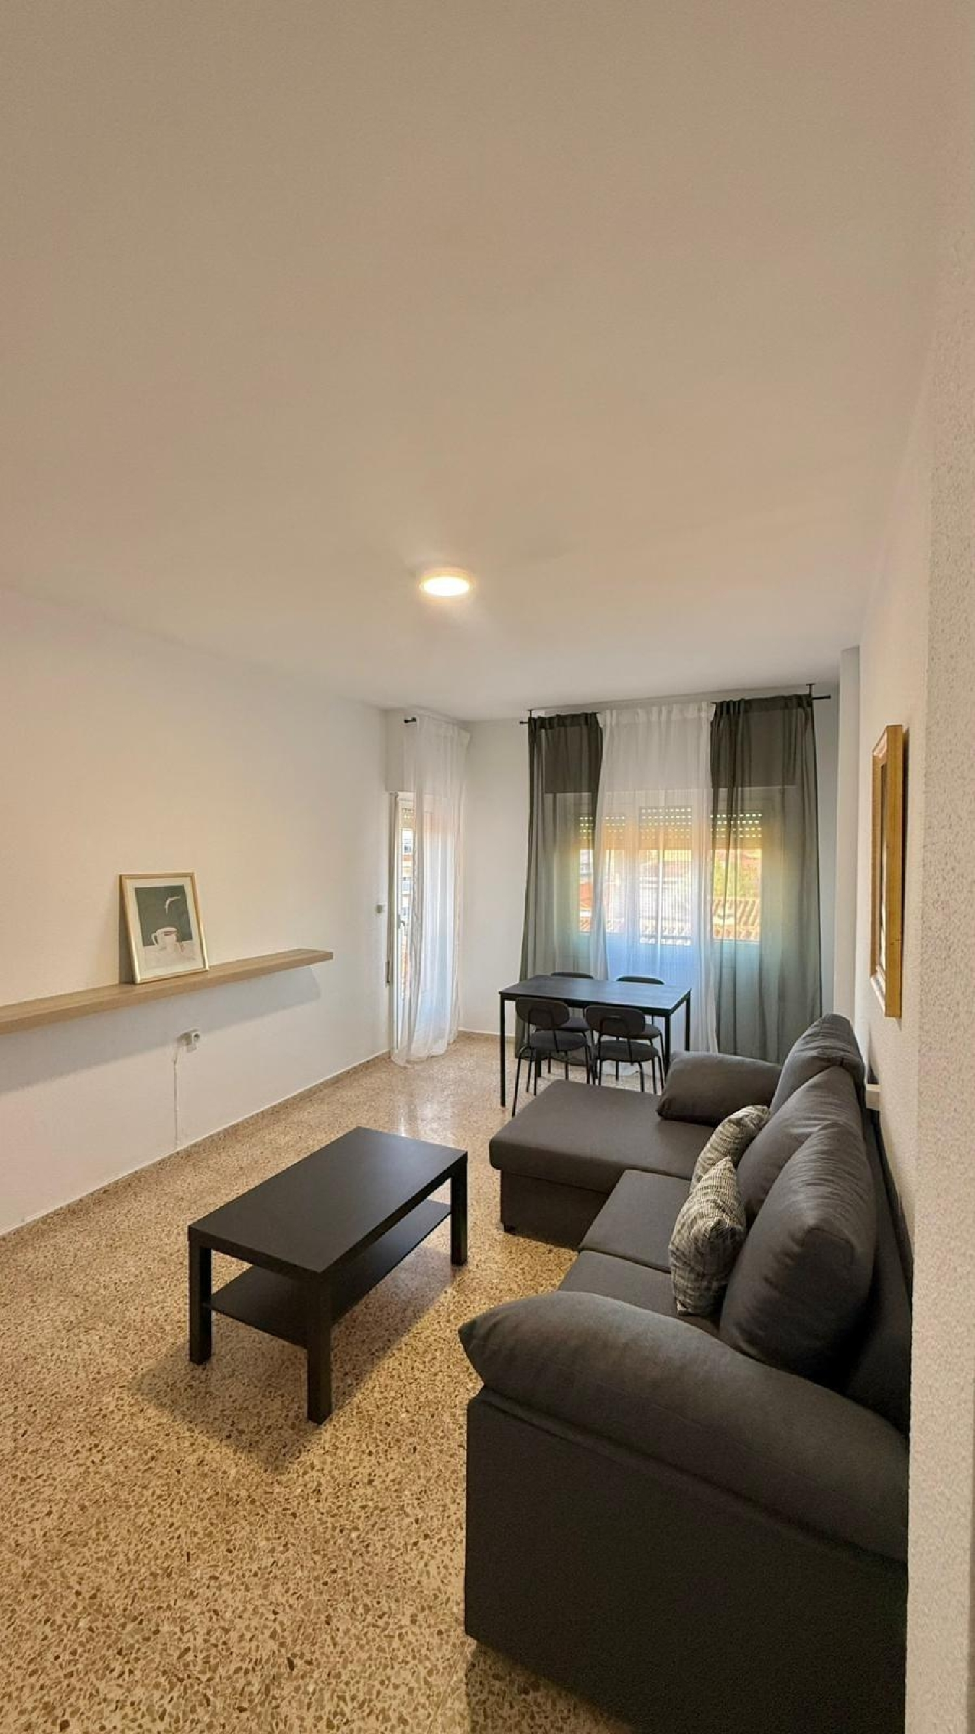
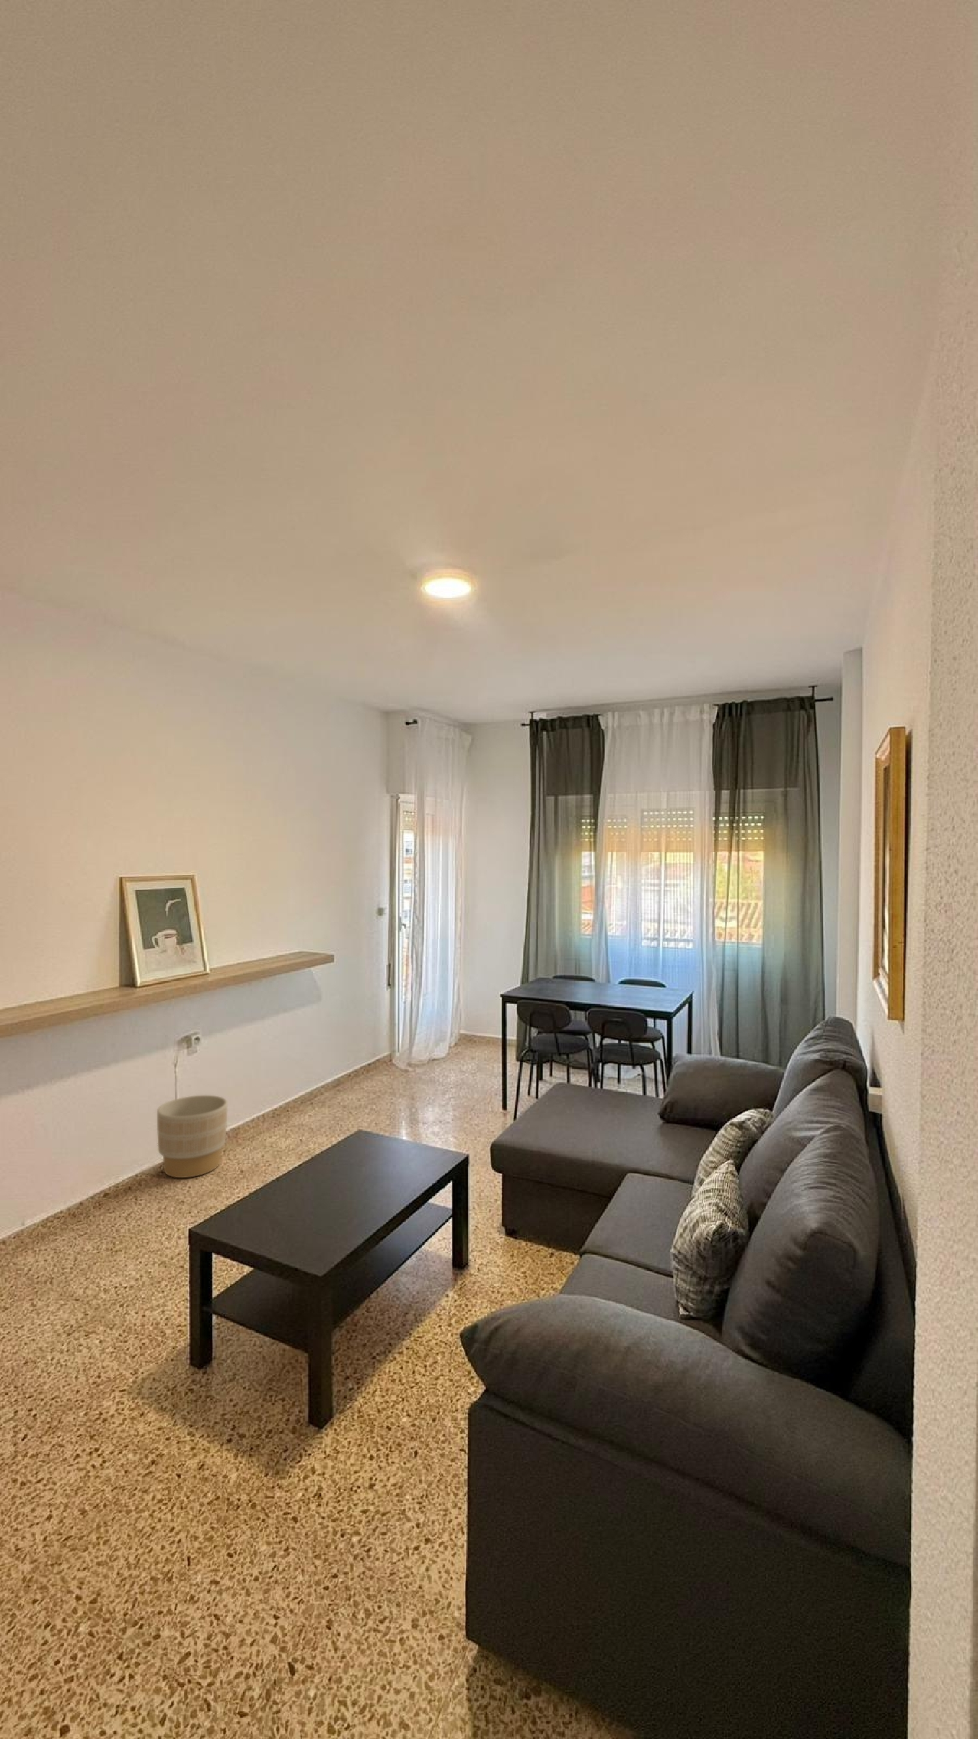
+ planter [156,1095,228,1178]
